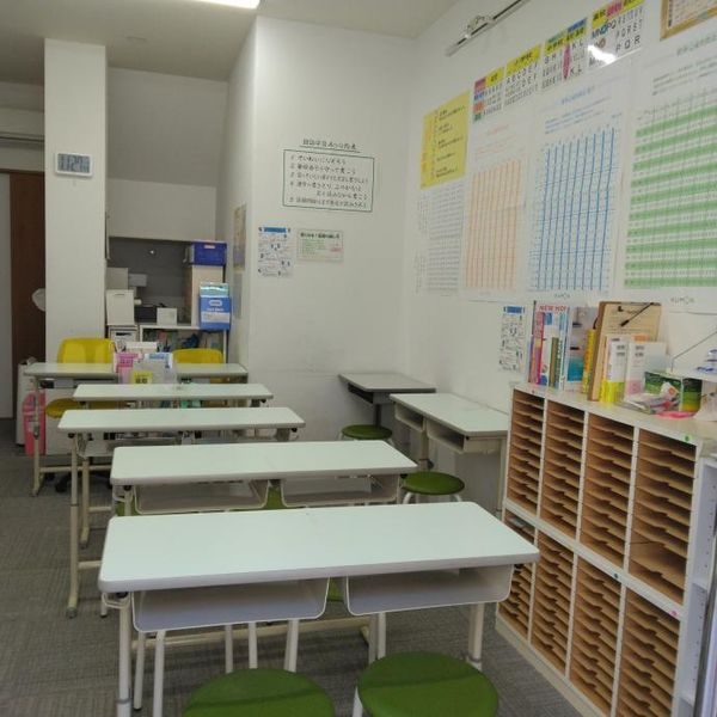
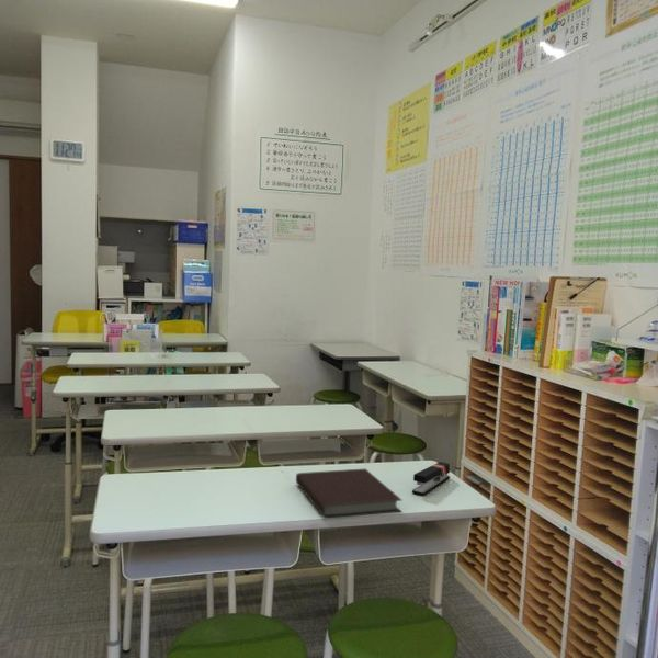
+ notebook [295,467,402,519]
+ stapler [411,461,451,497]
